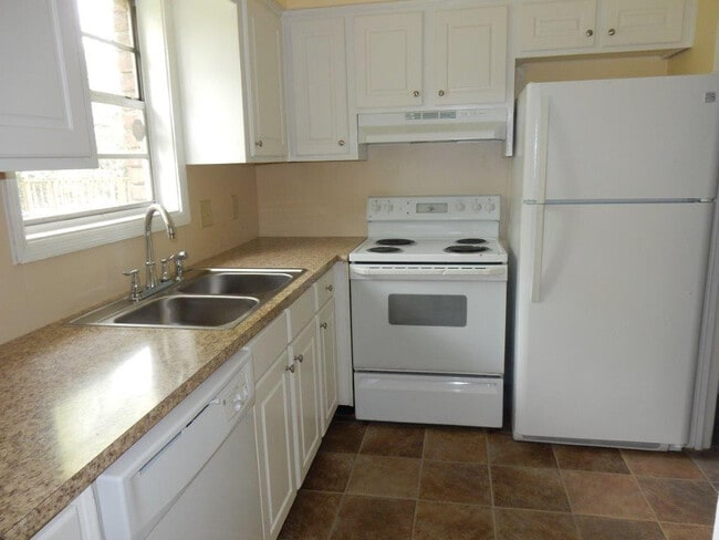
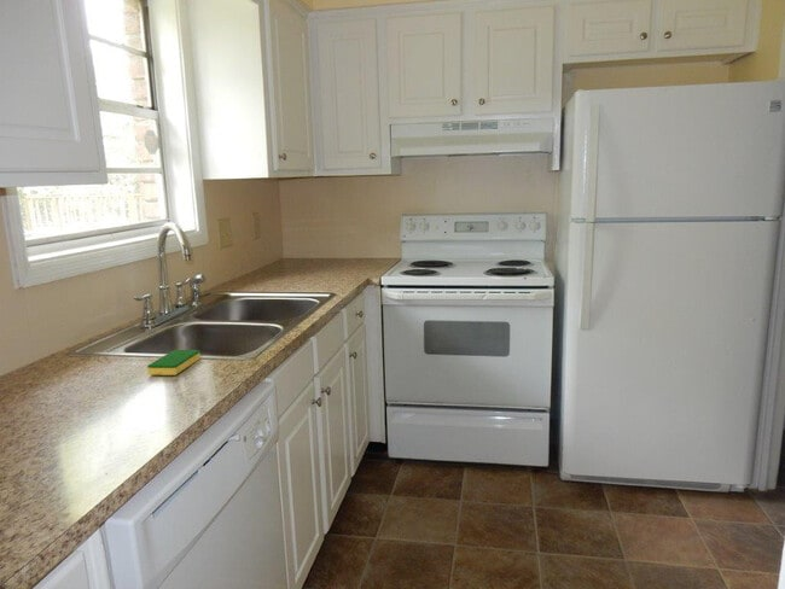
+ dish sponge [146,349,202,377]
